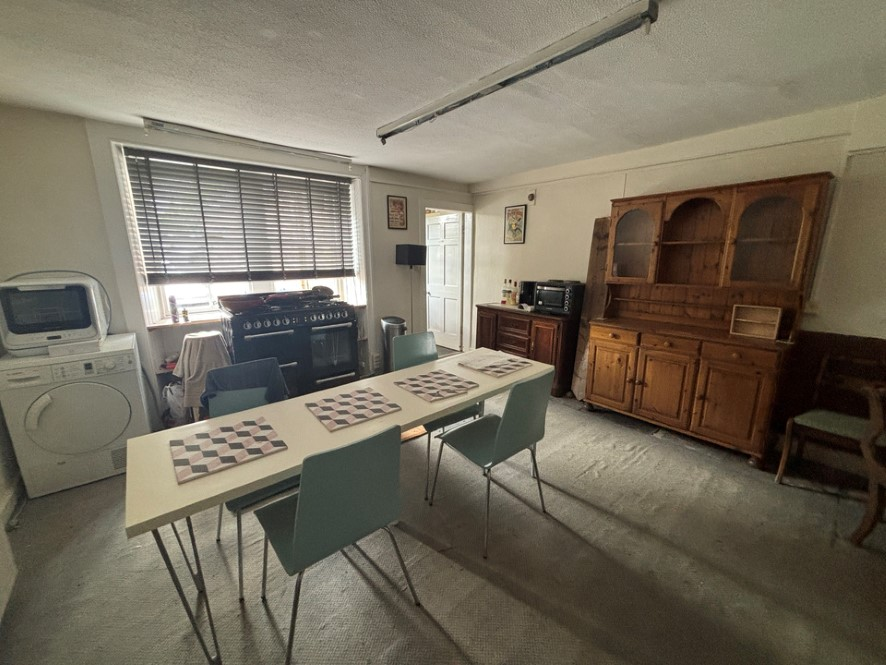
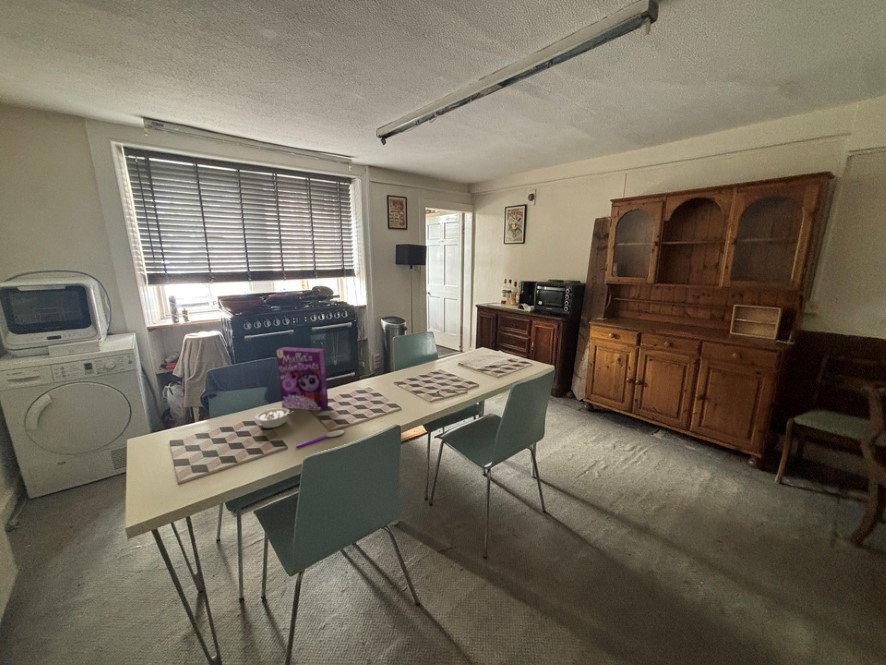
+ legume [255,407,295,429]
+ cereal box [276,346,329,412]
+ spoon [295,429,345,448]
